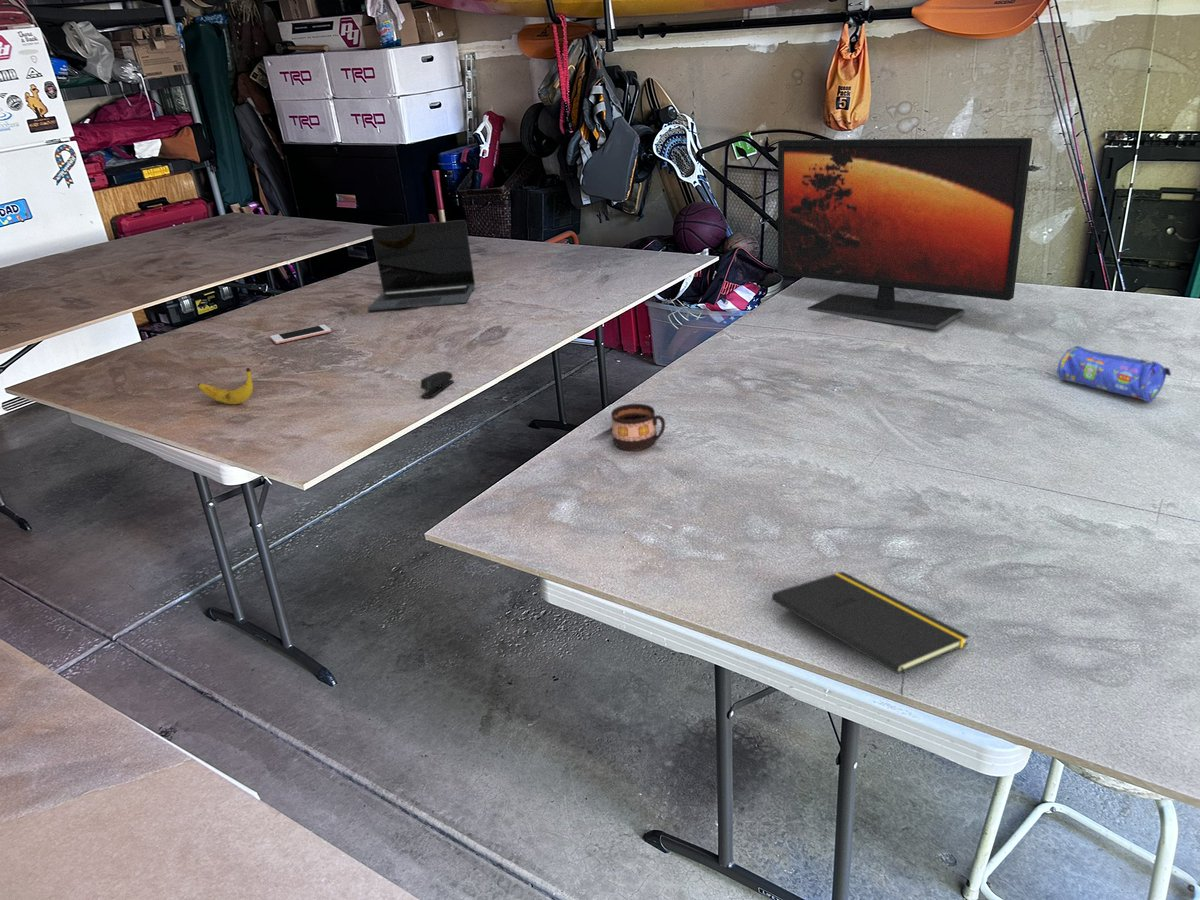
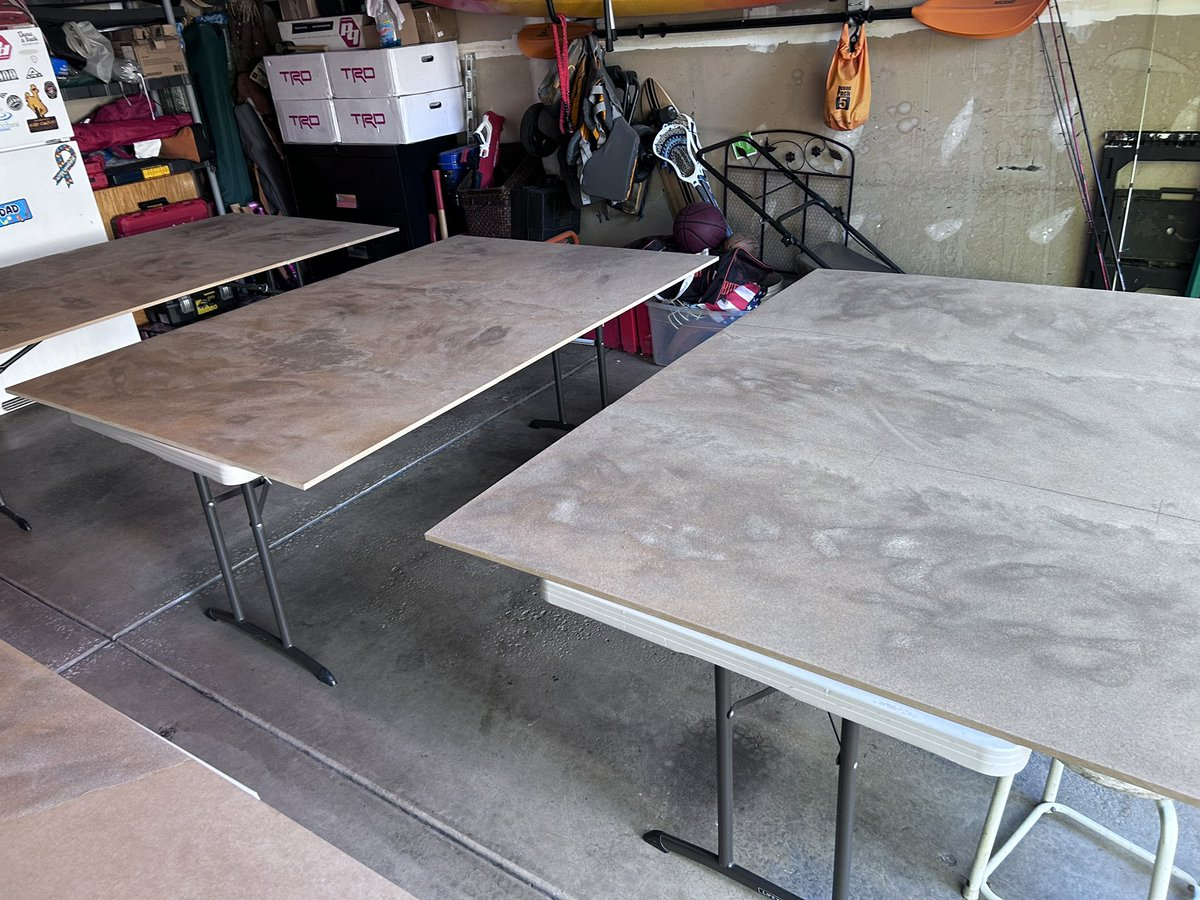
- banana [197,367,254,405]
- cell phone [269,324,332,345]
- monitor [777,137,1033,330]
- cup [610,403,666,452]
- stapler [420,370,455,399]
- notepad [771,571,971,697]
- pencil case [1056,345,1172,403]
- laptop [367,219,476,312]
